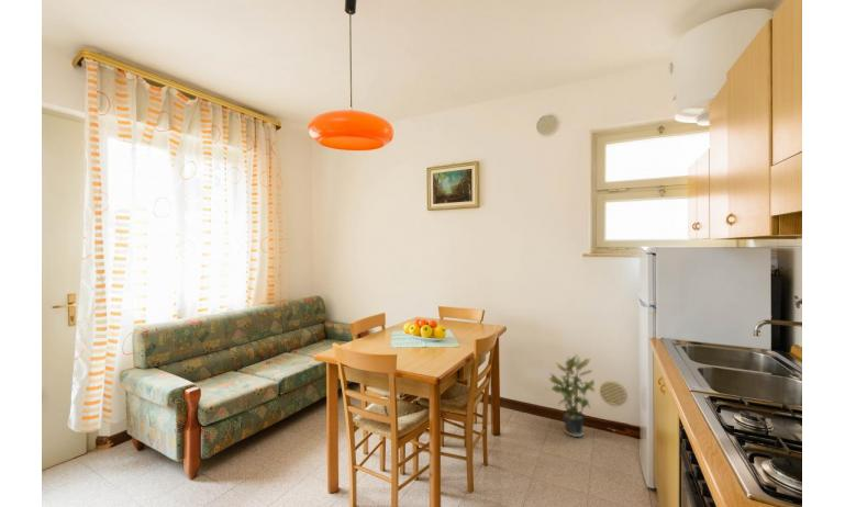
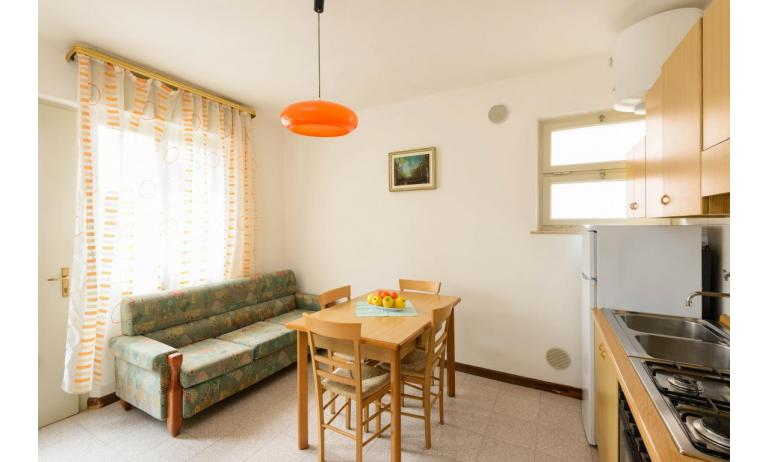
- potted plant [548,352,596,438]
